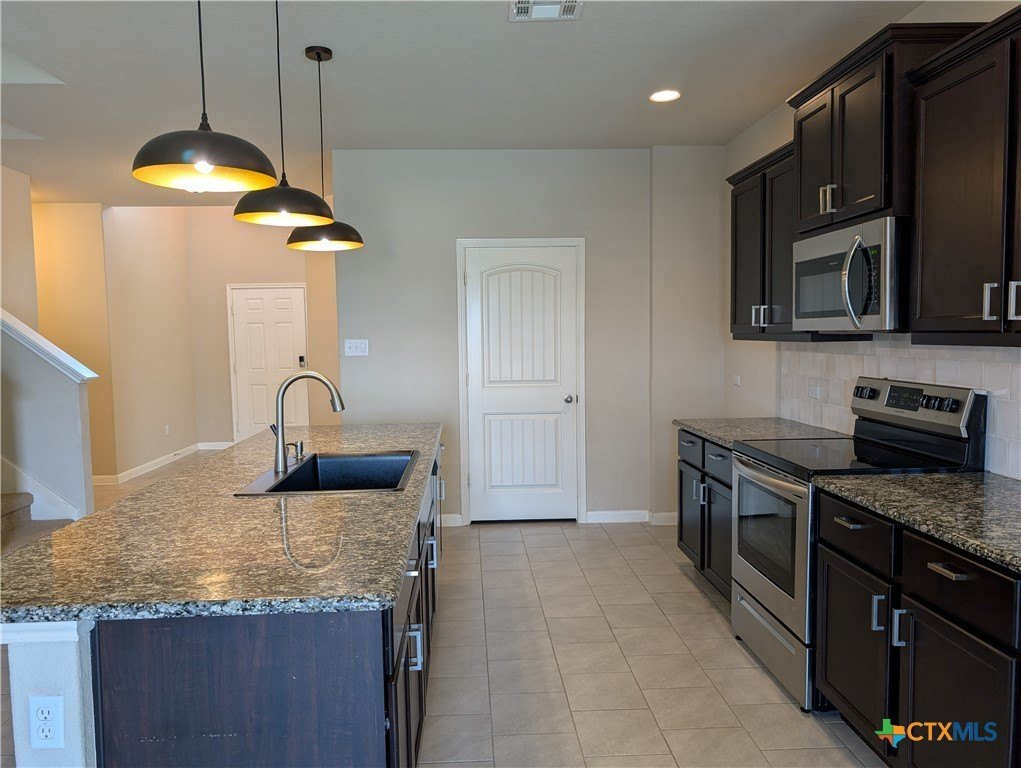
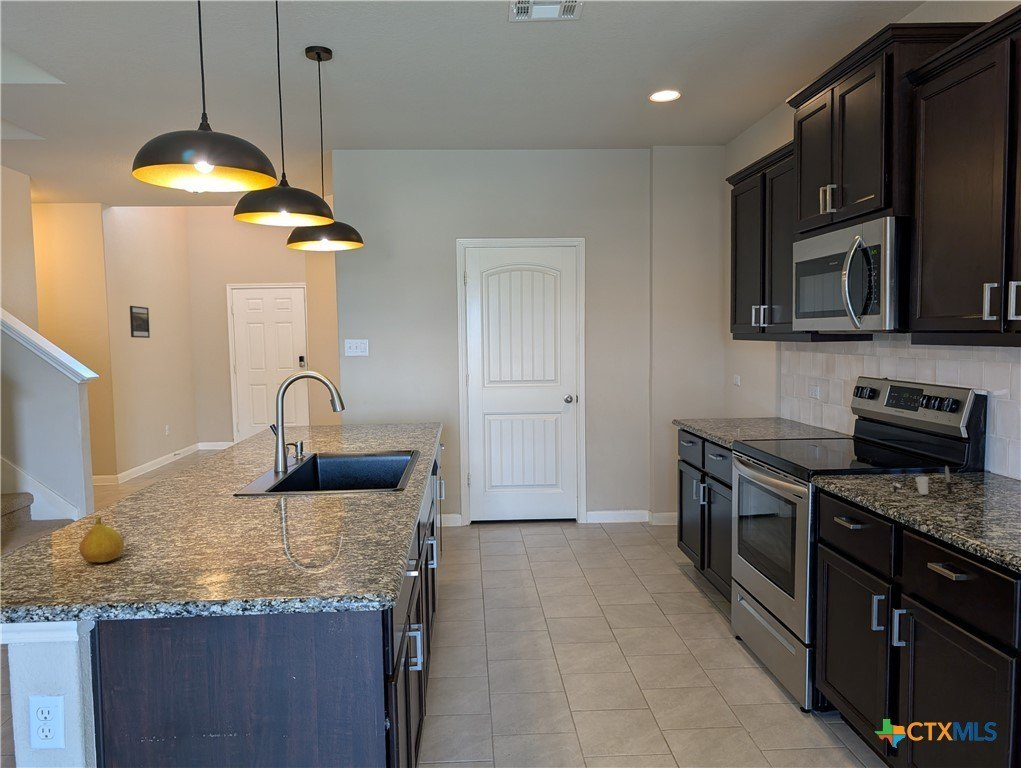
+ cup [892,465,953,496]
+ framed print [129,305,151,339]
+ fruit [78,516,125,563]
